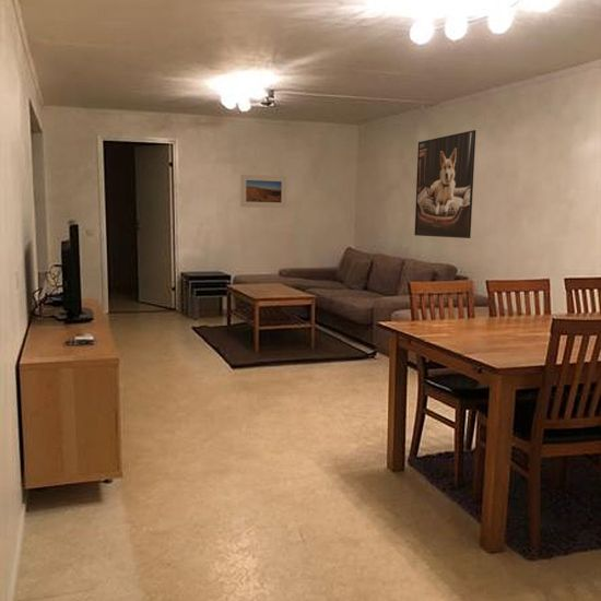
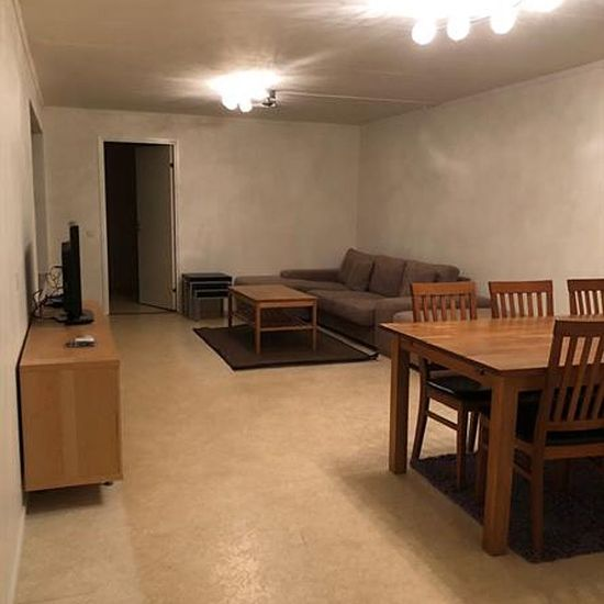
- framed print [239,174,287,209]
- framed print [413,129,476,239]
